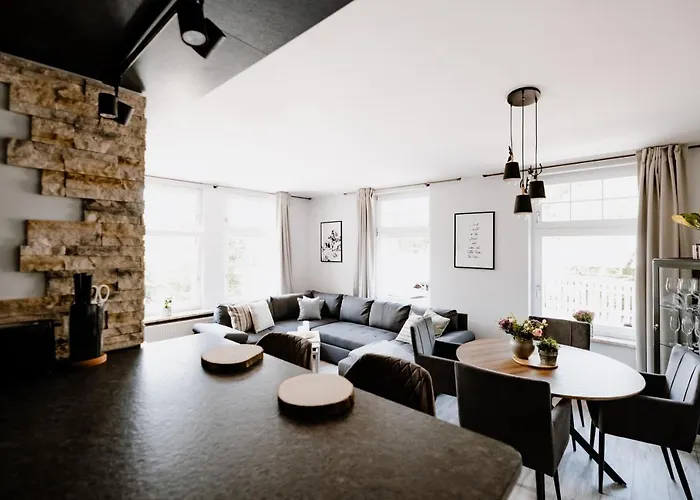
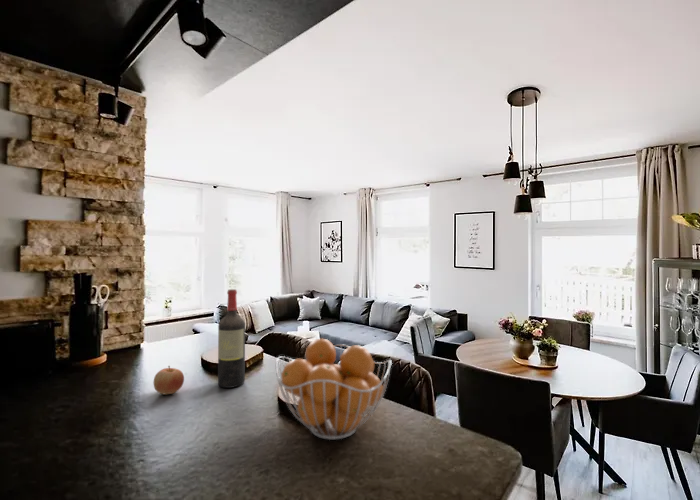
+ wine bottle [217,288,246,389]
+ apple [153,365,185,396]
+ fruit basket [275,337,393,441]
